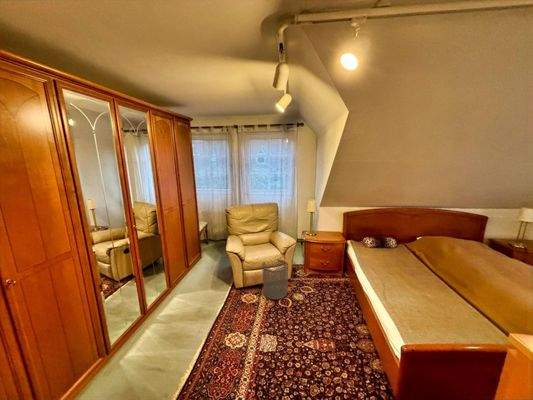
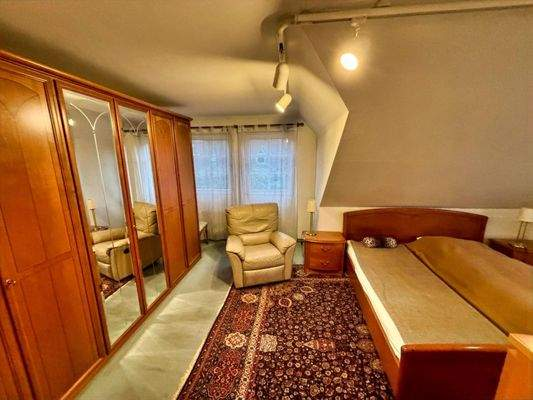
- waste bin [261,259,289,300]
